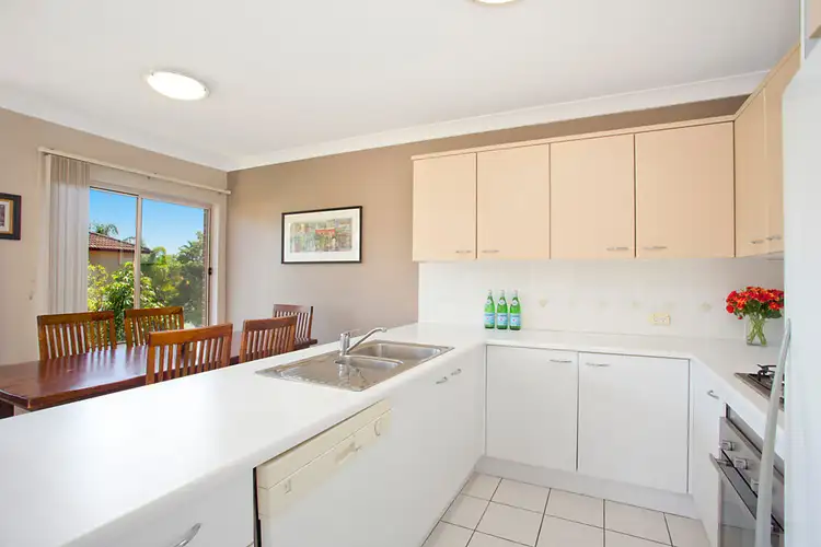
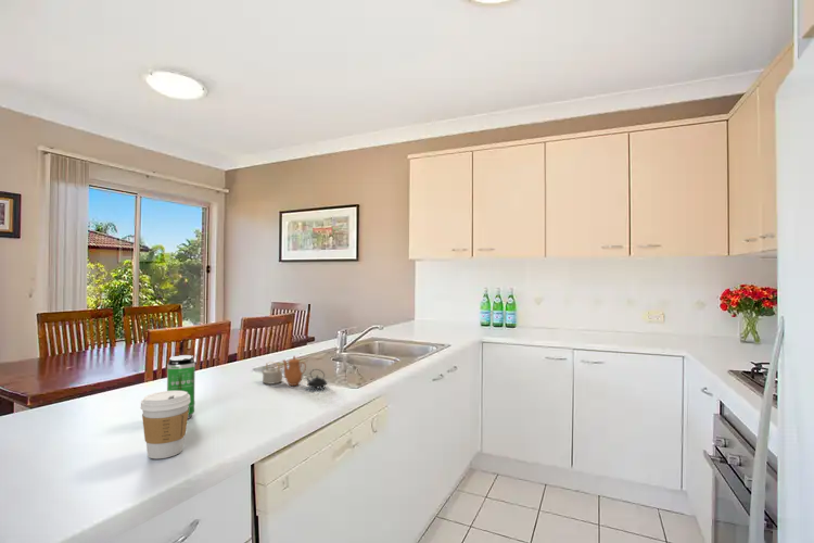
+ teapot [260,355,328,389]
+ coffee cup [140,390,190,459]
+ beverage can [166,354,196,419]
